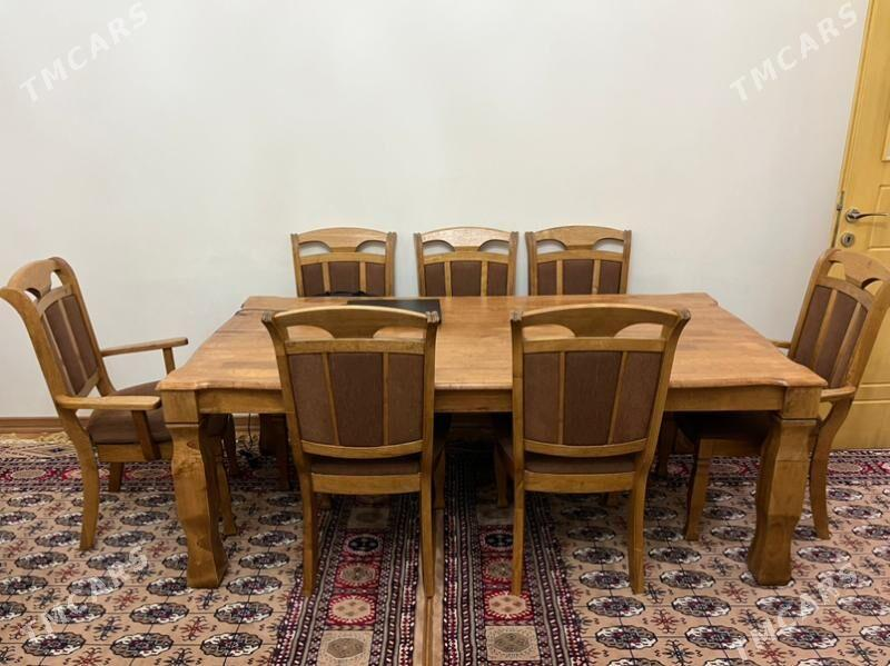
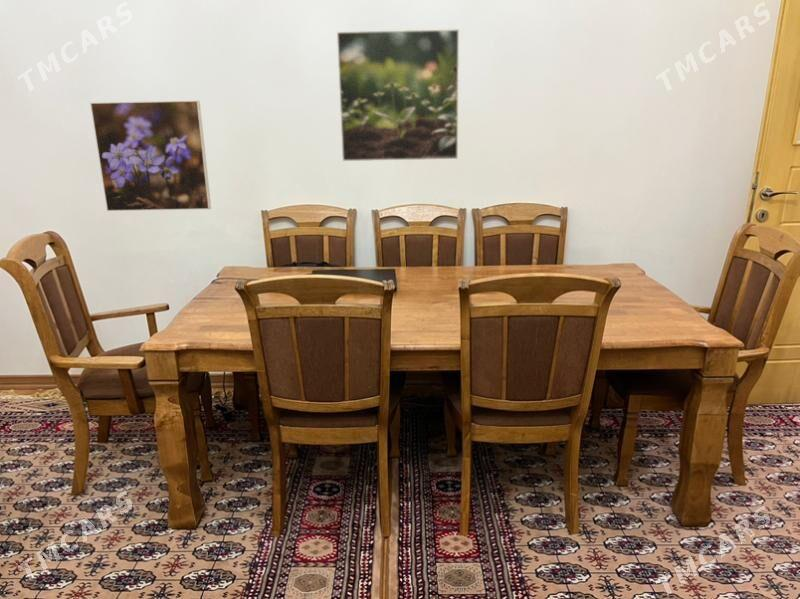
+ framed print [336,28,460,162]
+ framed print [89,100,212,212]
